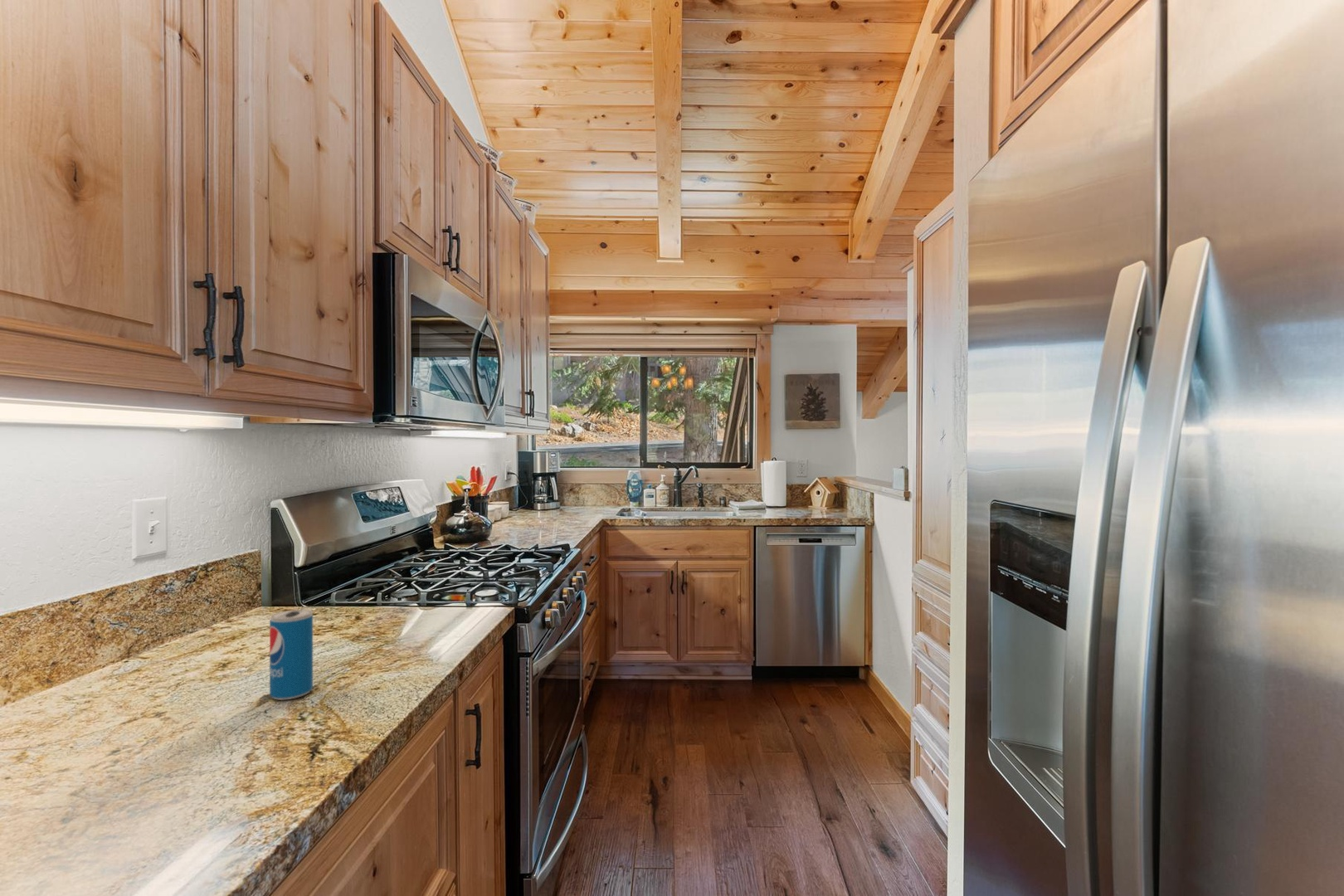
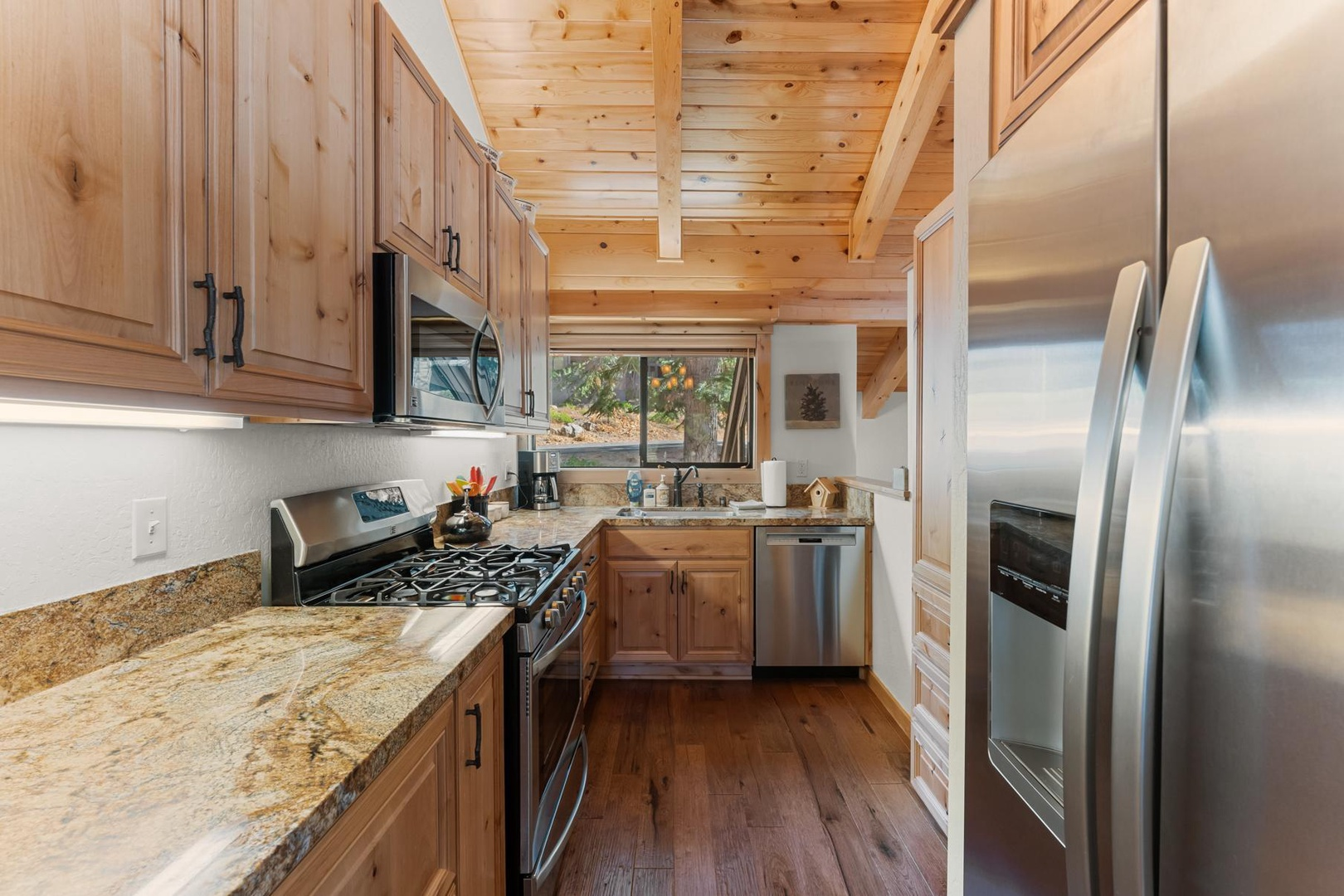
- beverage can [269,609,314,701]
